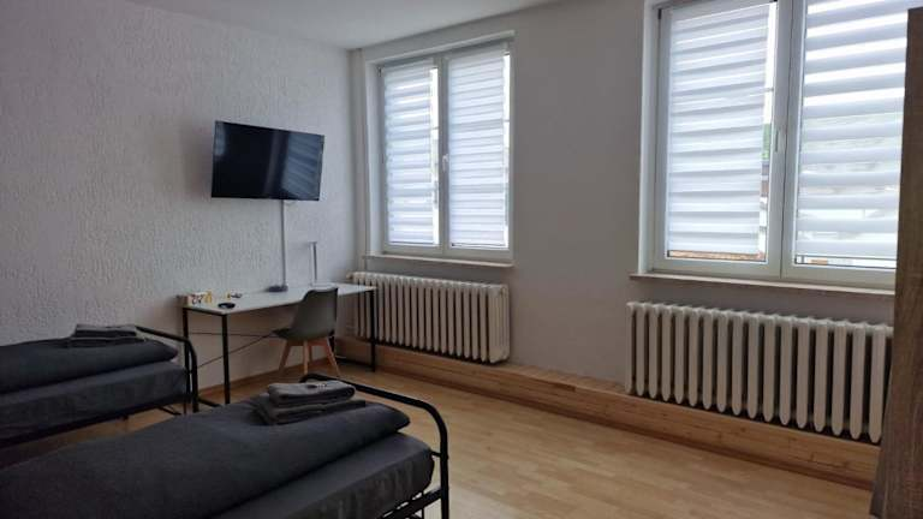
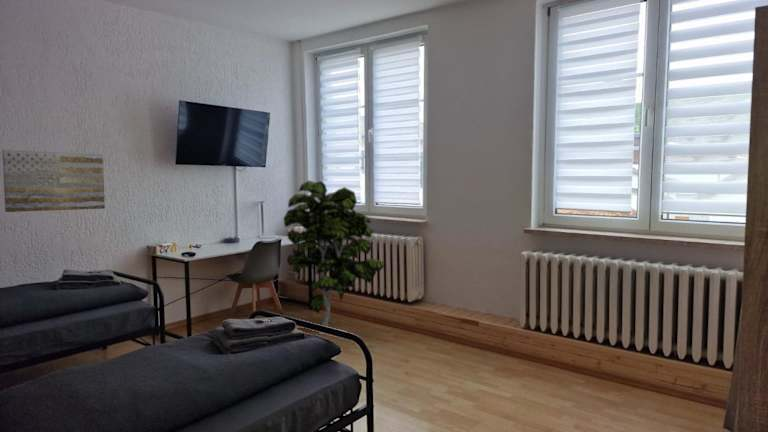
+ wall art [1,149,106,213]
+ indoor plant [282,180,385,327]
